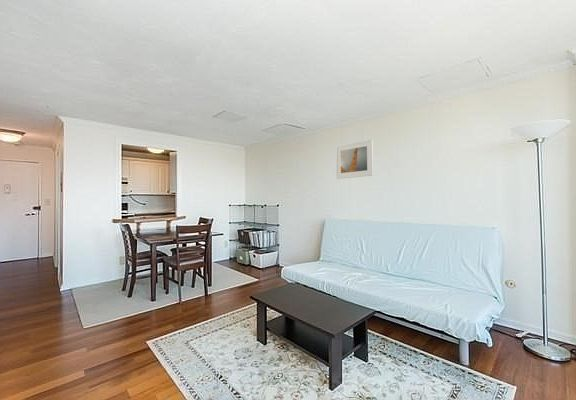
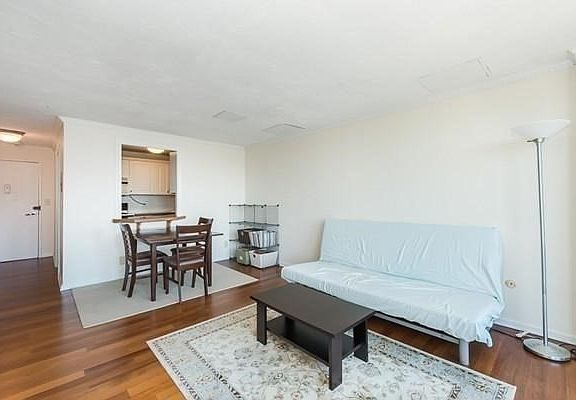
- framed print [335,138,374,180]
